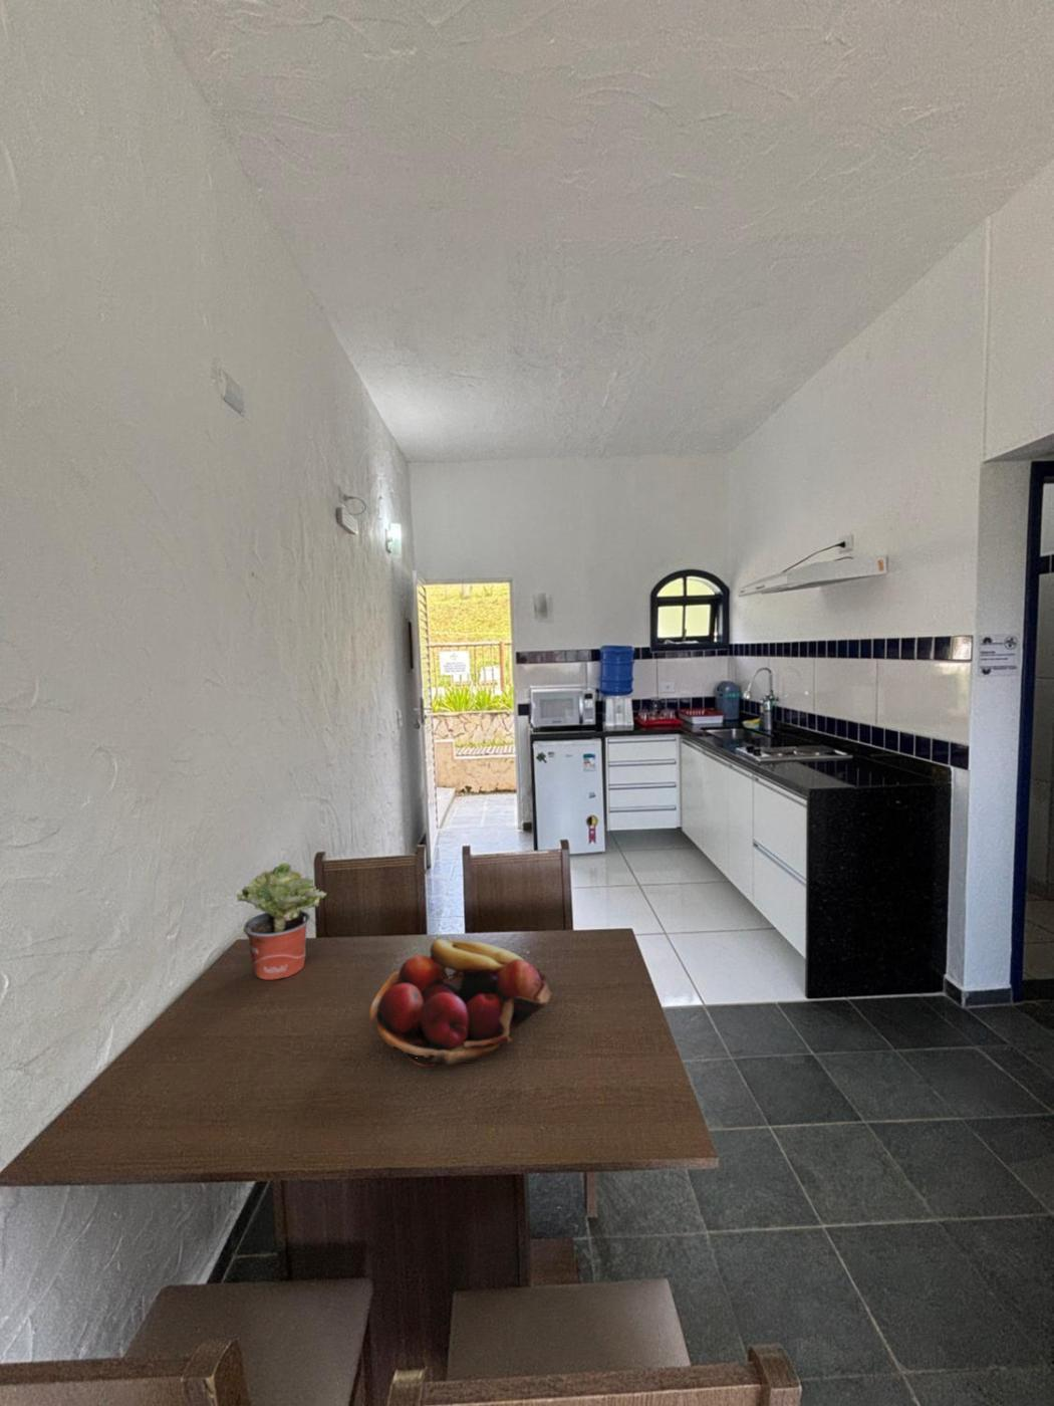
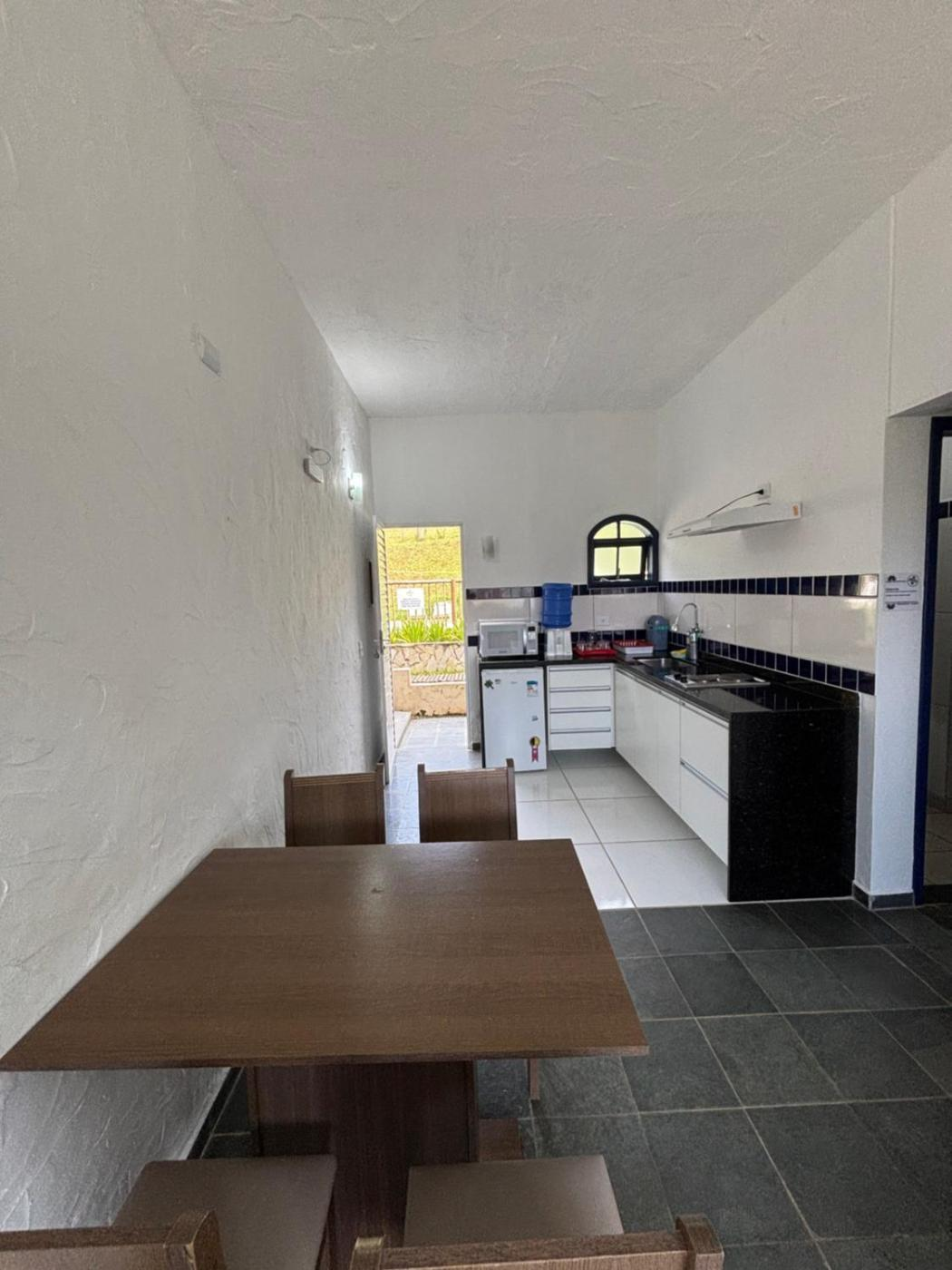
- potted plant [236,861,328,981]
- fruit basket [369,938,554,1068]
